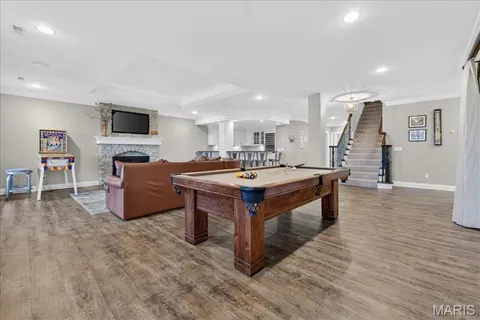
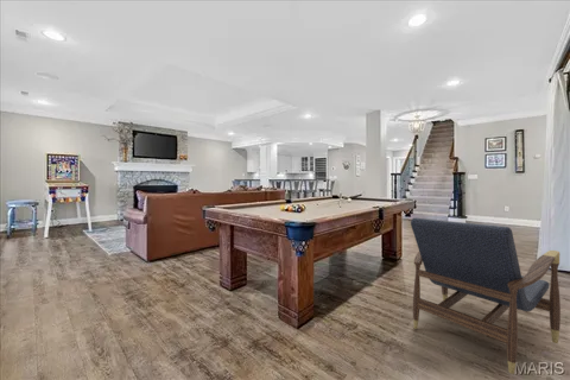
+ lounge chair [410,216,562,375]
